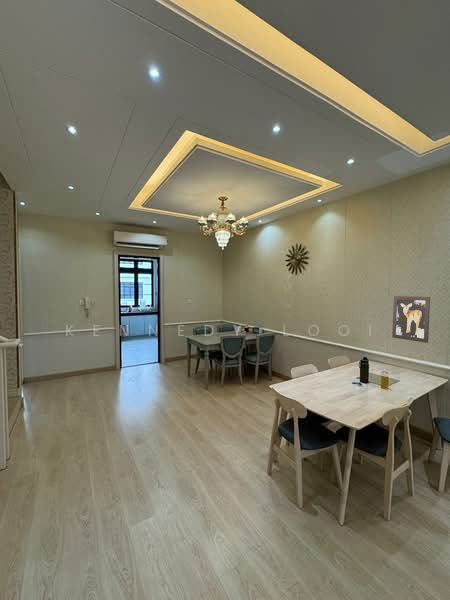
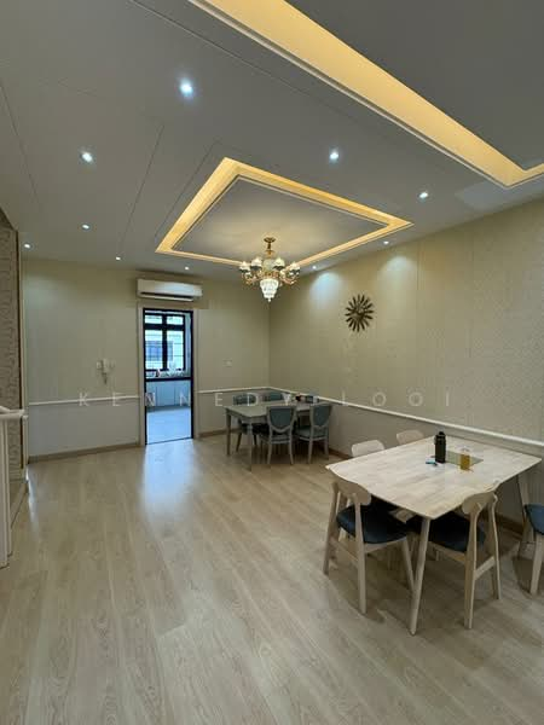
- wall art [391,295,431,344]
